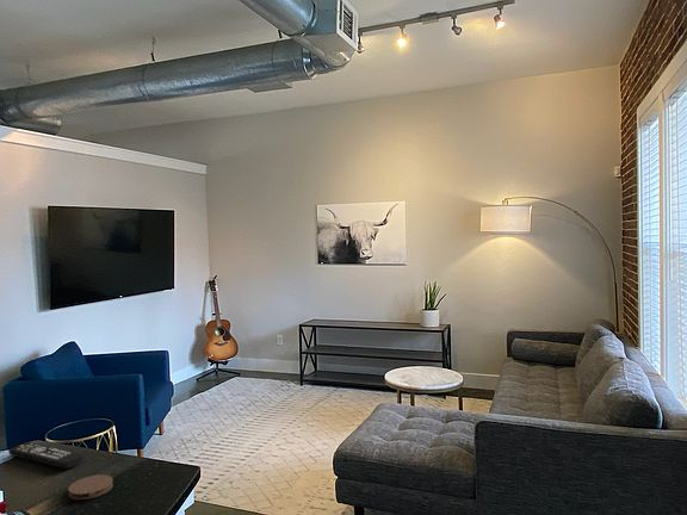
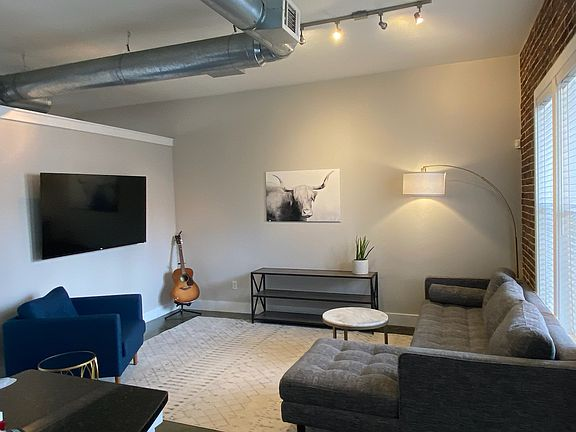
- coaster [67,473,114,501]
- remote control [7,441,85,470]
